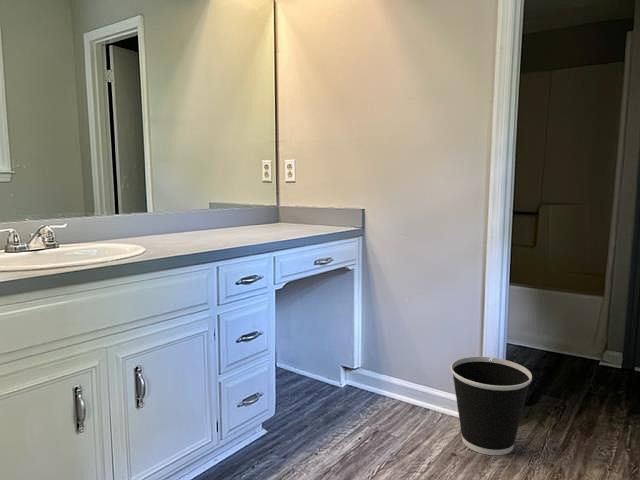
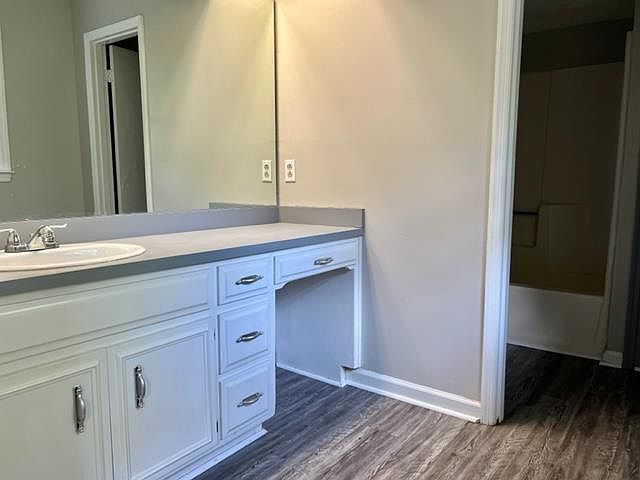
- wastebasket [450,356,533,456]
